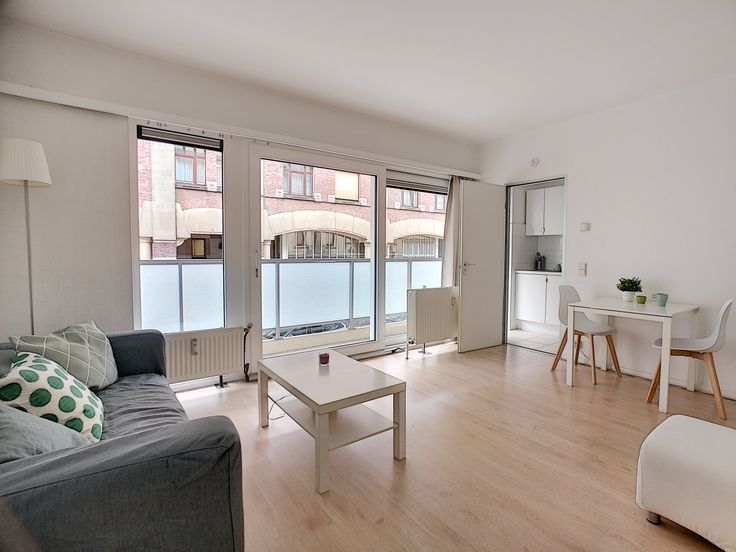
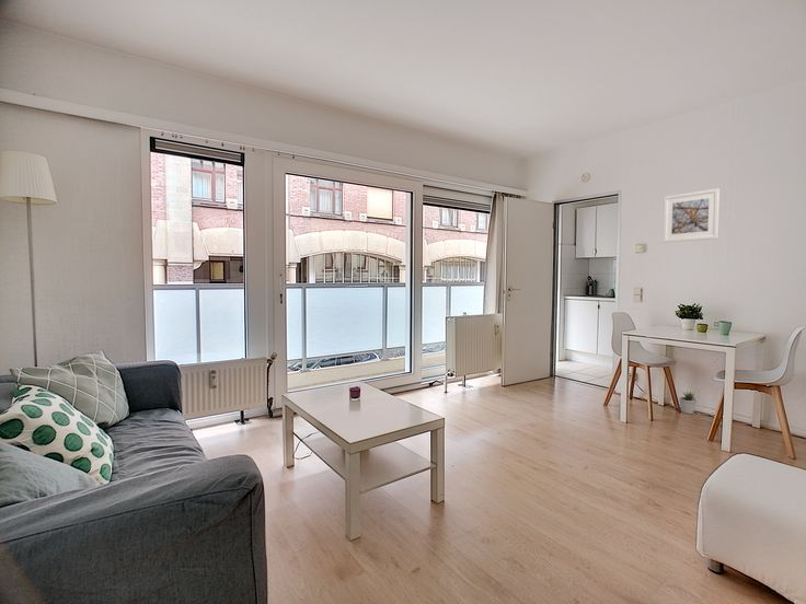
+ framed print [661,187,721,244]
+ potted plant [678,390,698,415]
